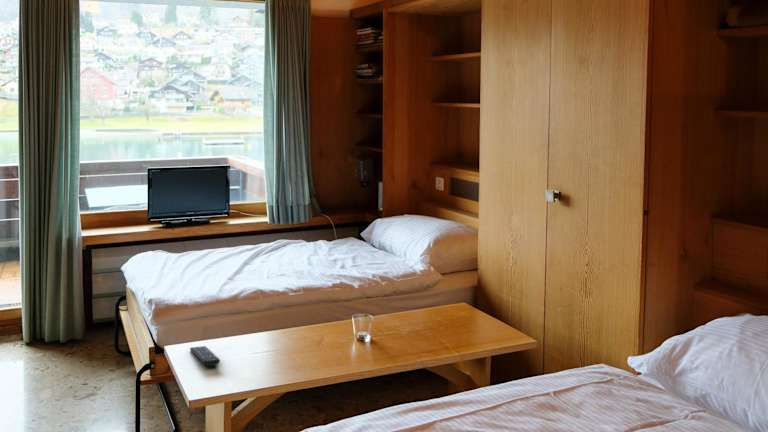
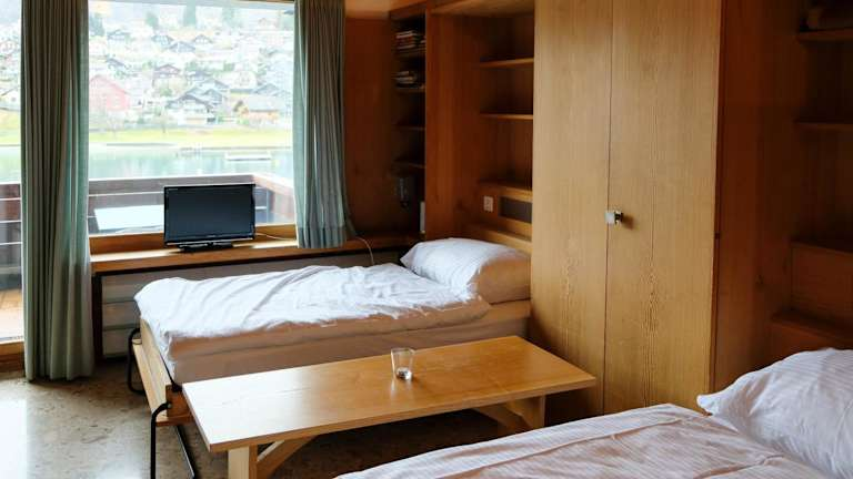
- remote control [189,345,221,368]
